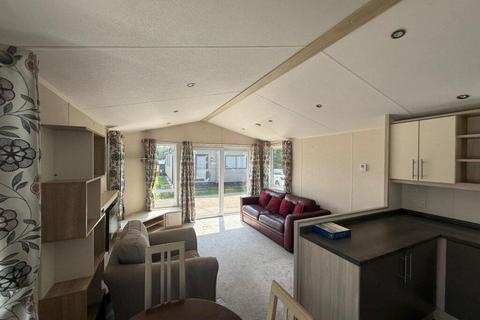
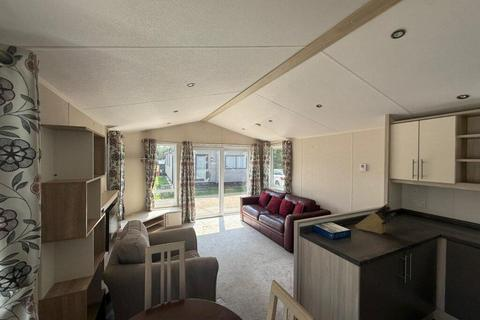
+ knife block [354,203,396,235]
